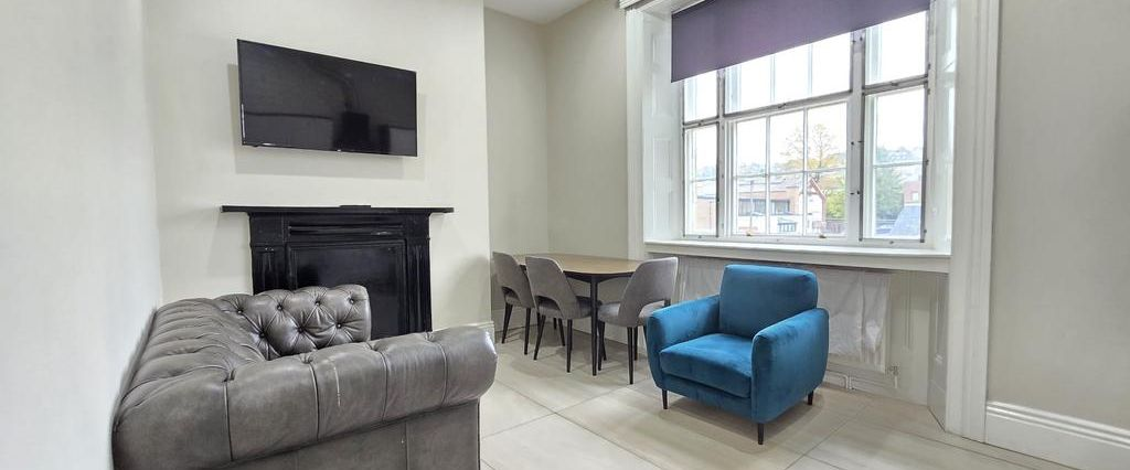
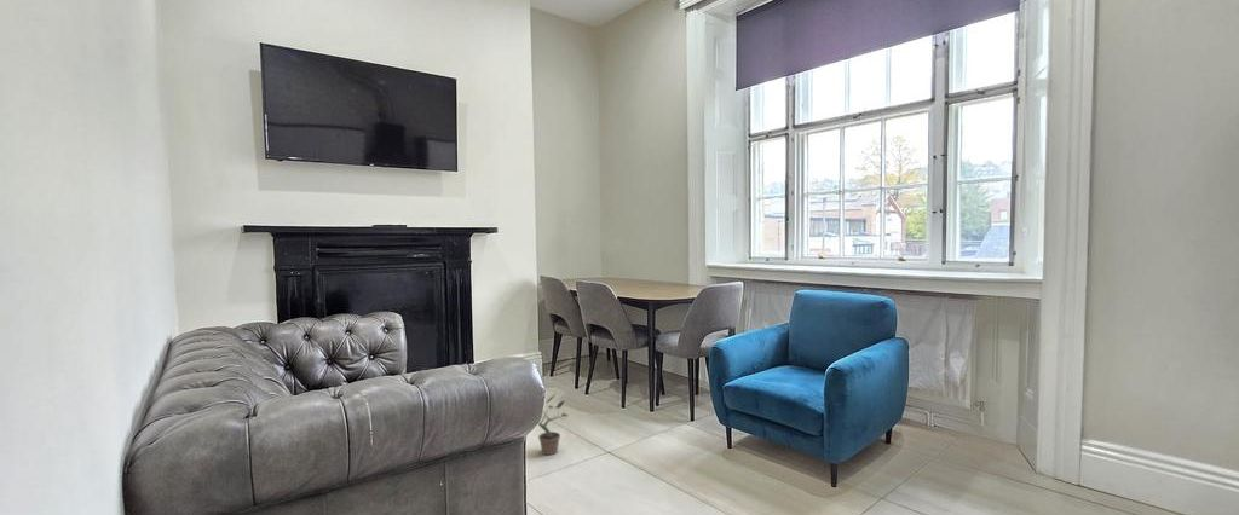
+ potted plant [537,393,569,456]
